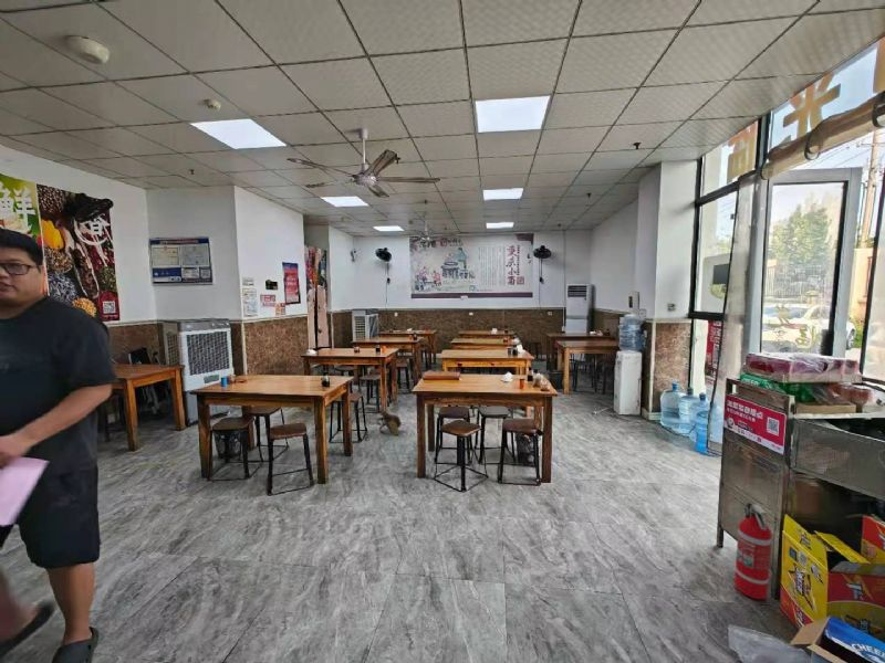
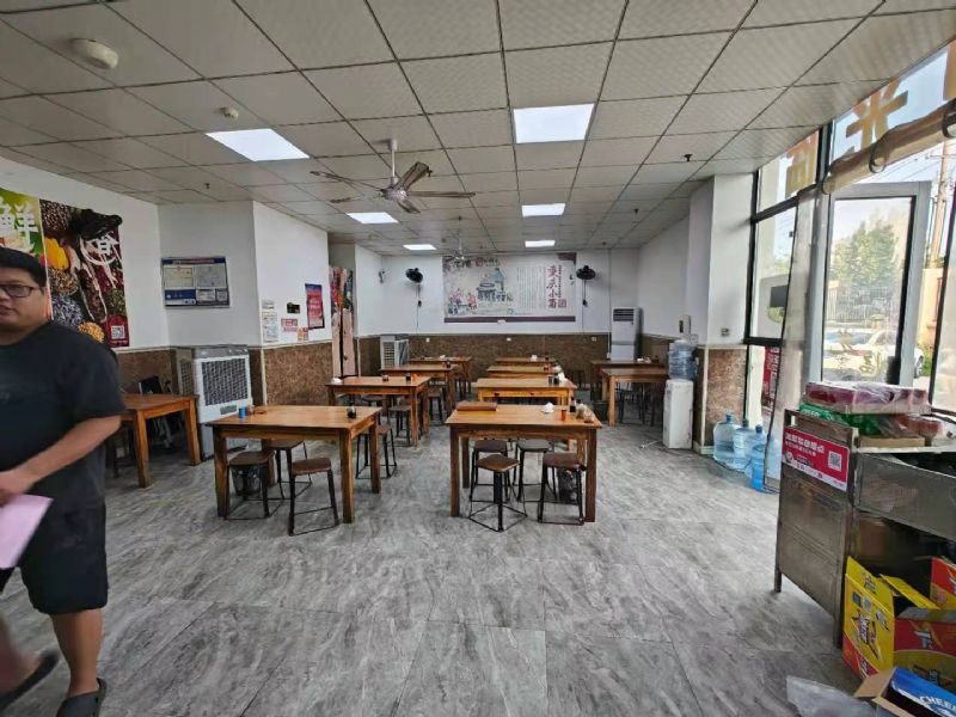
- backpack [371,410,403,436]
- fire extinguisher [733,502,773,600]
